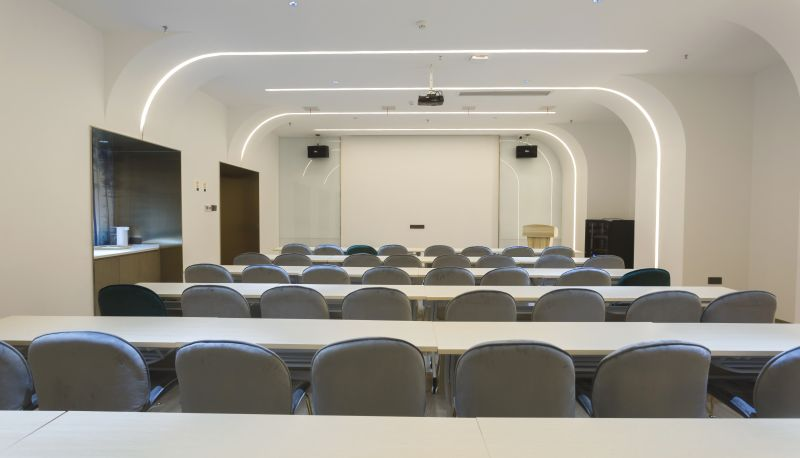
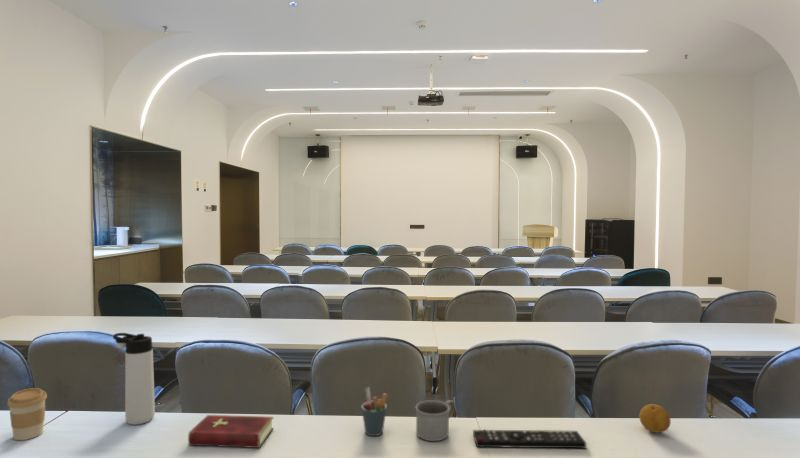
+ coffee cup [6,387,48,441]
+ fruit [638,403,672,434]
+ remote control [472,429,587,449]
+ mug [414,399,456,442]
+ hardcover book [187,414,274,449]
+ pen holder [360,386,388,437]
+ thermos bottle [112,332,156,426]
